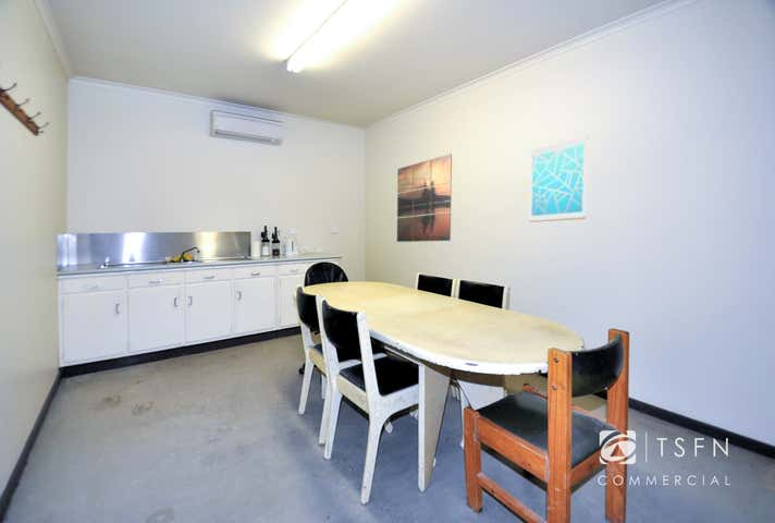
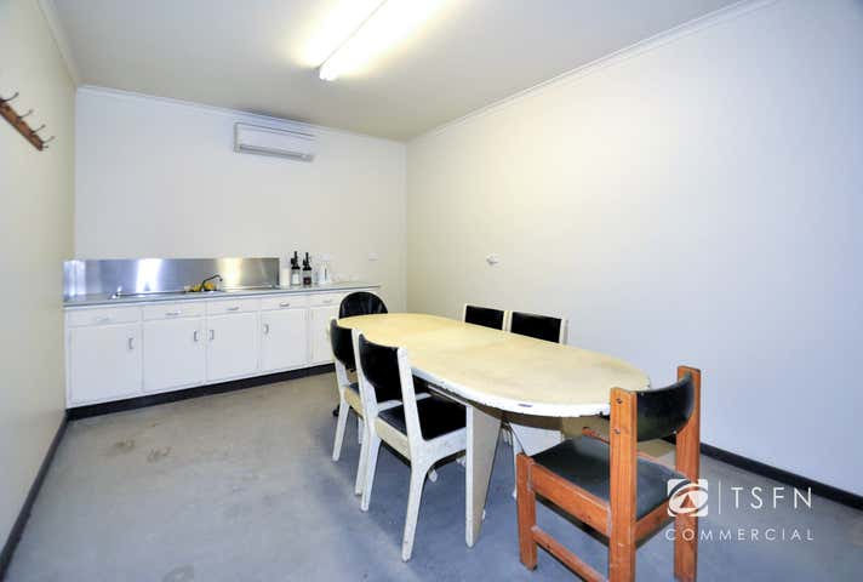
- wall art [528,135,589,223]
- wall art [396,153,453,243]
